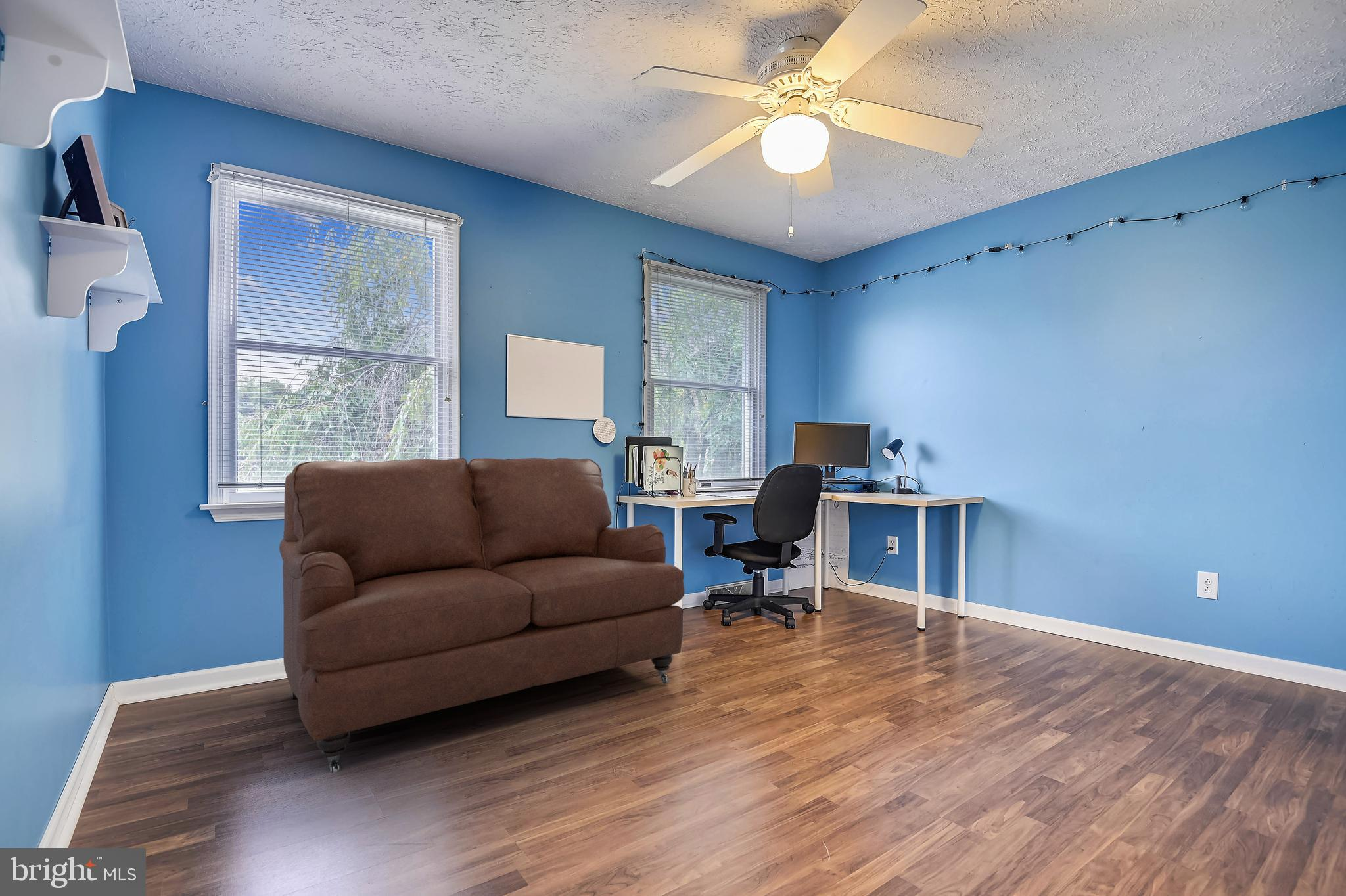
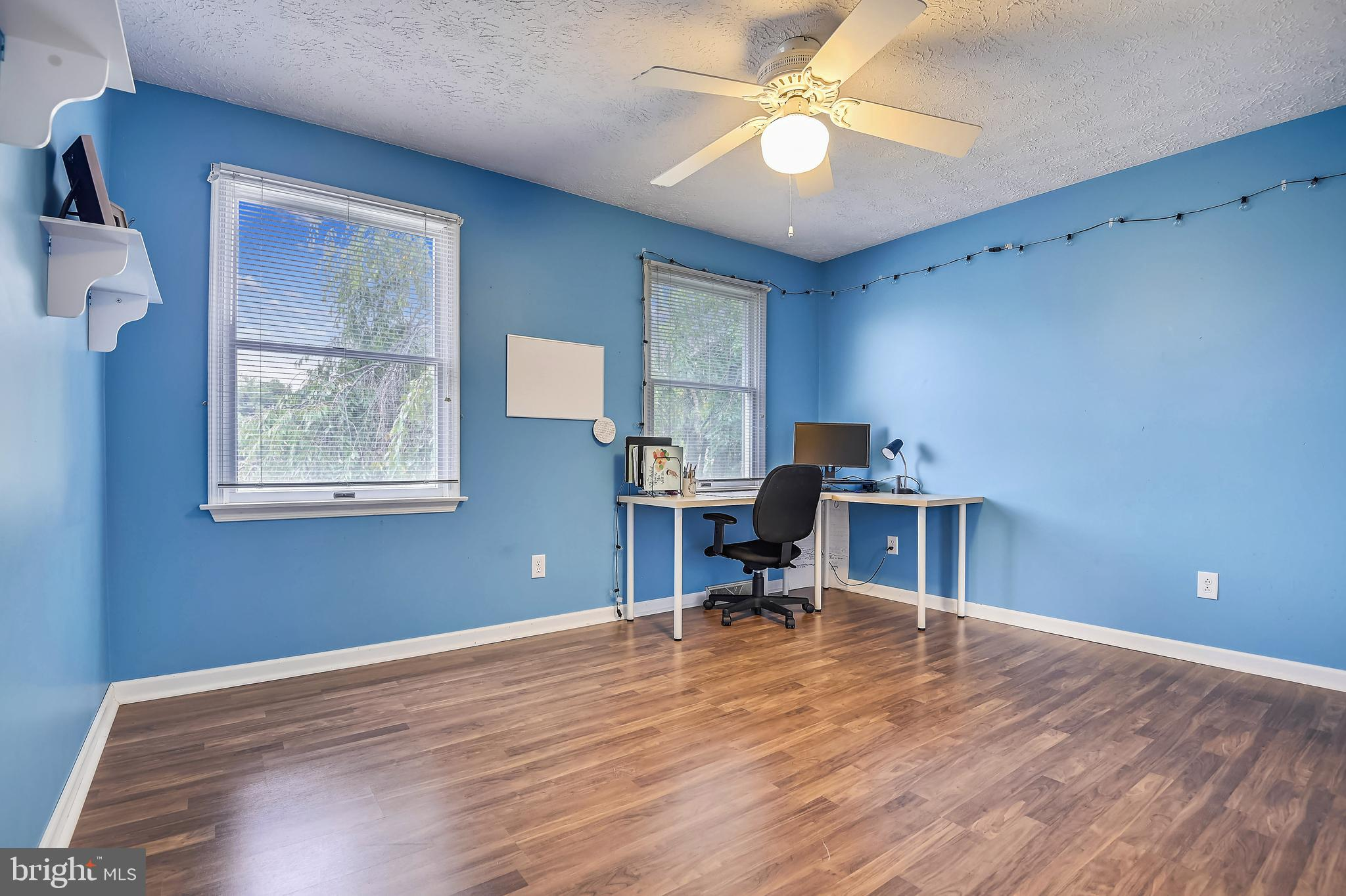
- sofa [279,457,685,773]
